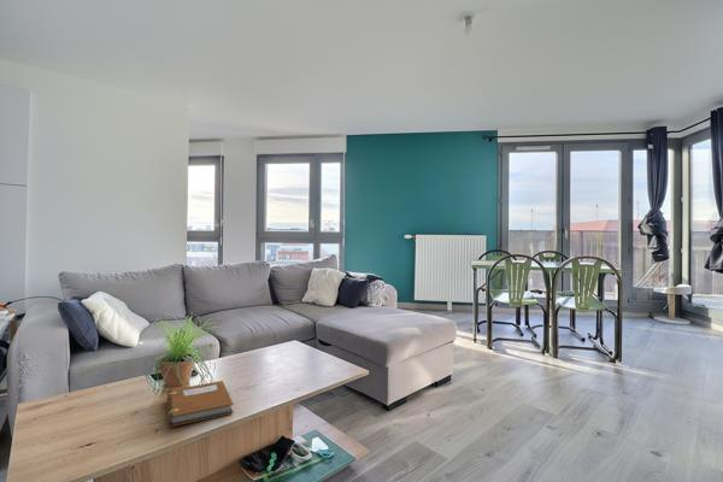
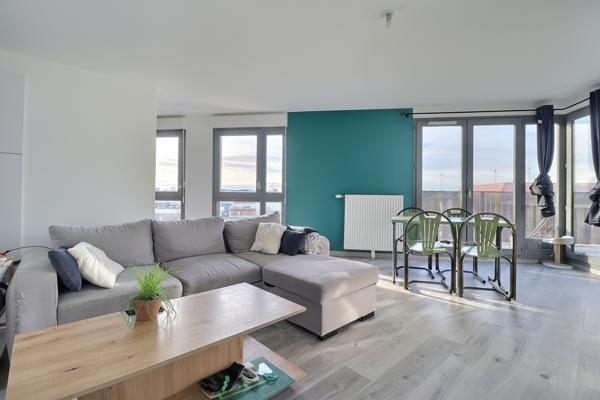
- notebook [166,380,234,428]
